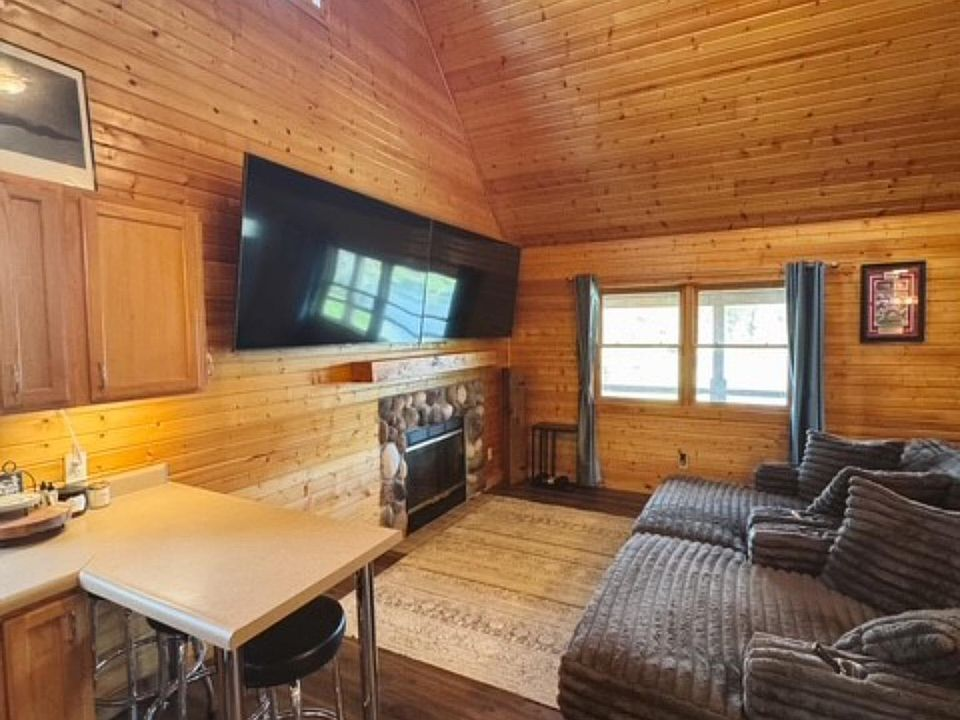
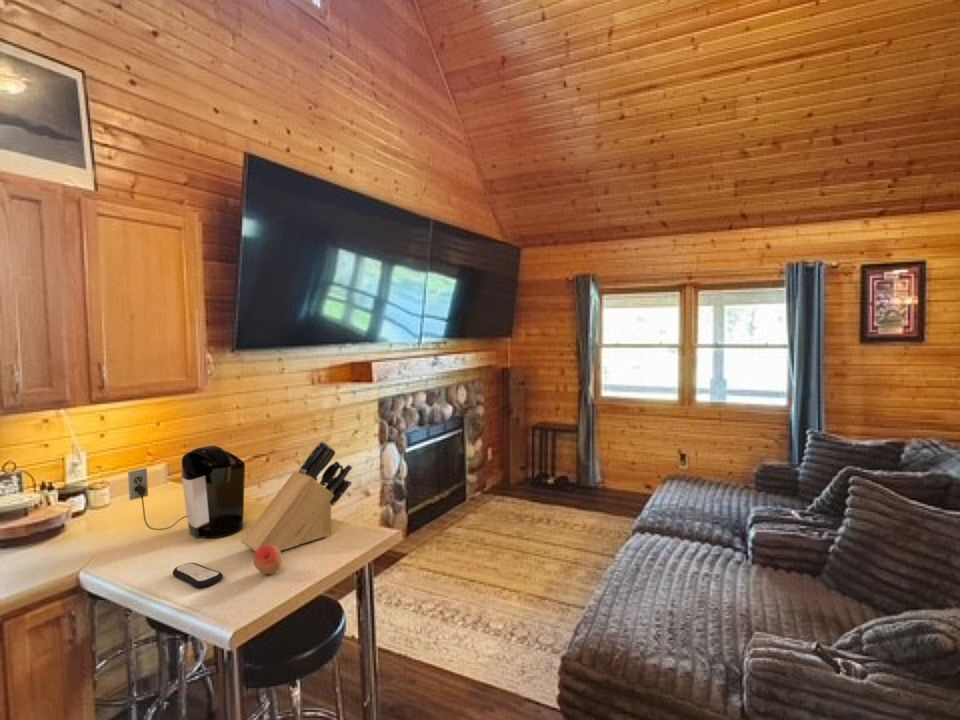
+ fruit [252,545,283,575]
+ coffee maker [127,444,246,539]
+ remote control [172,562,224,589]
+ knife block [240,440,353,553]
